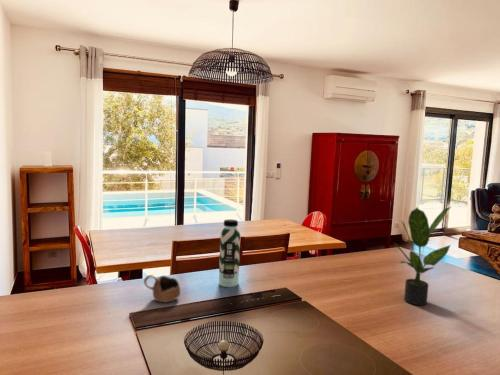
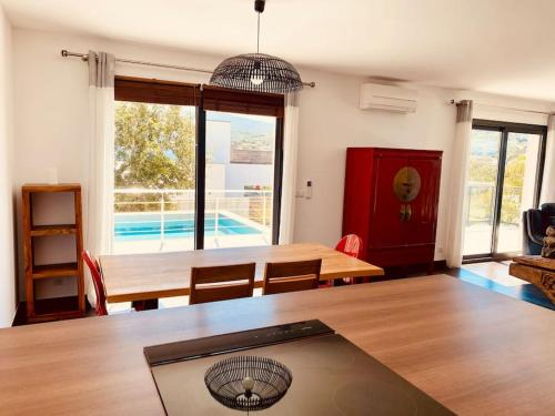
- potted plant [393,205,453,306]
- cup [143,274,181,303]
- water bottle [218,219,241,288]
